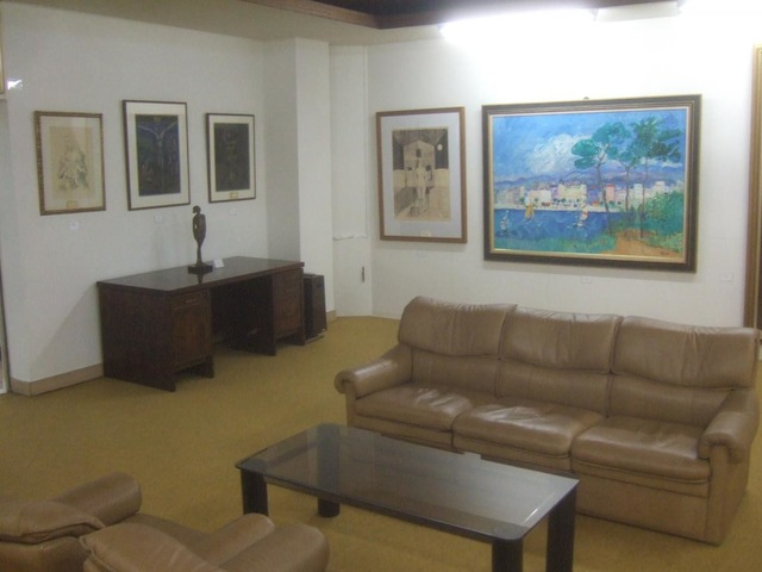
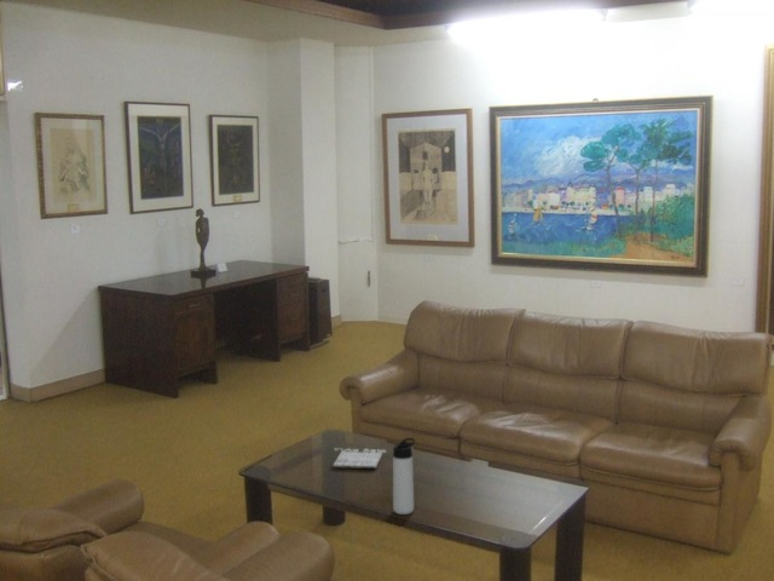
+ thermos bottle [392,437,416,516]
+ magazine [333,447,387,470]
